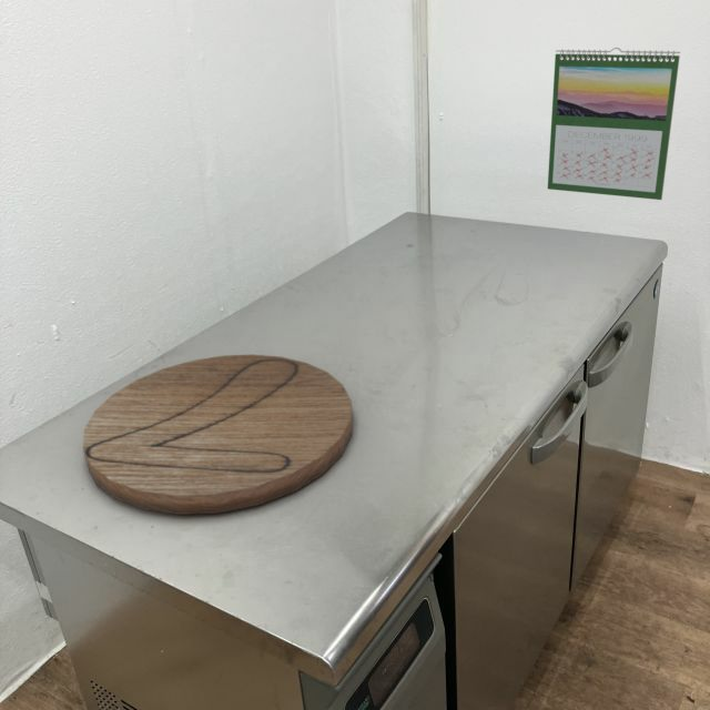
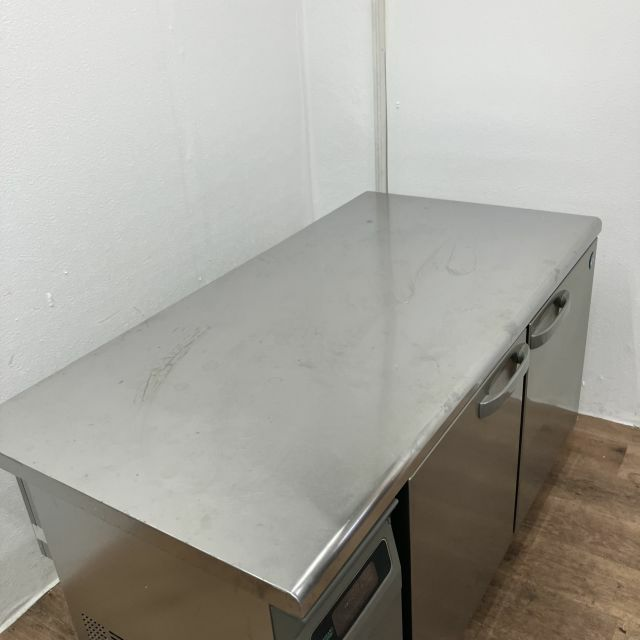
- calendar [547,47,681,201]
- cutting board [82,354,354,516]
